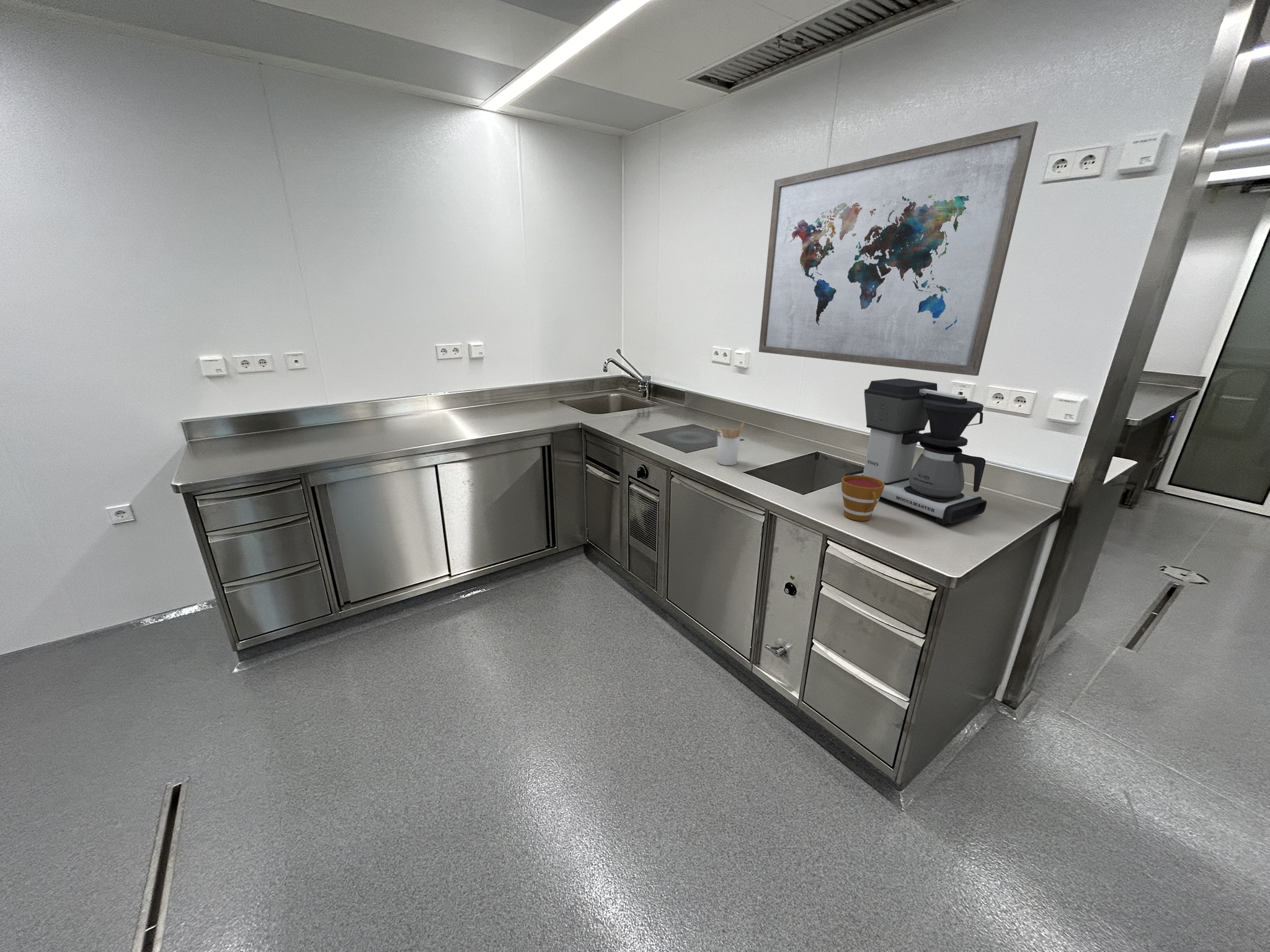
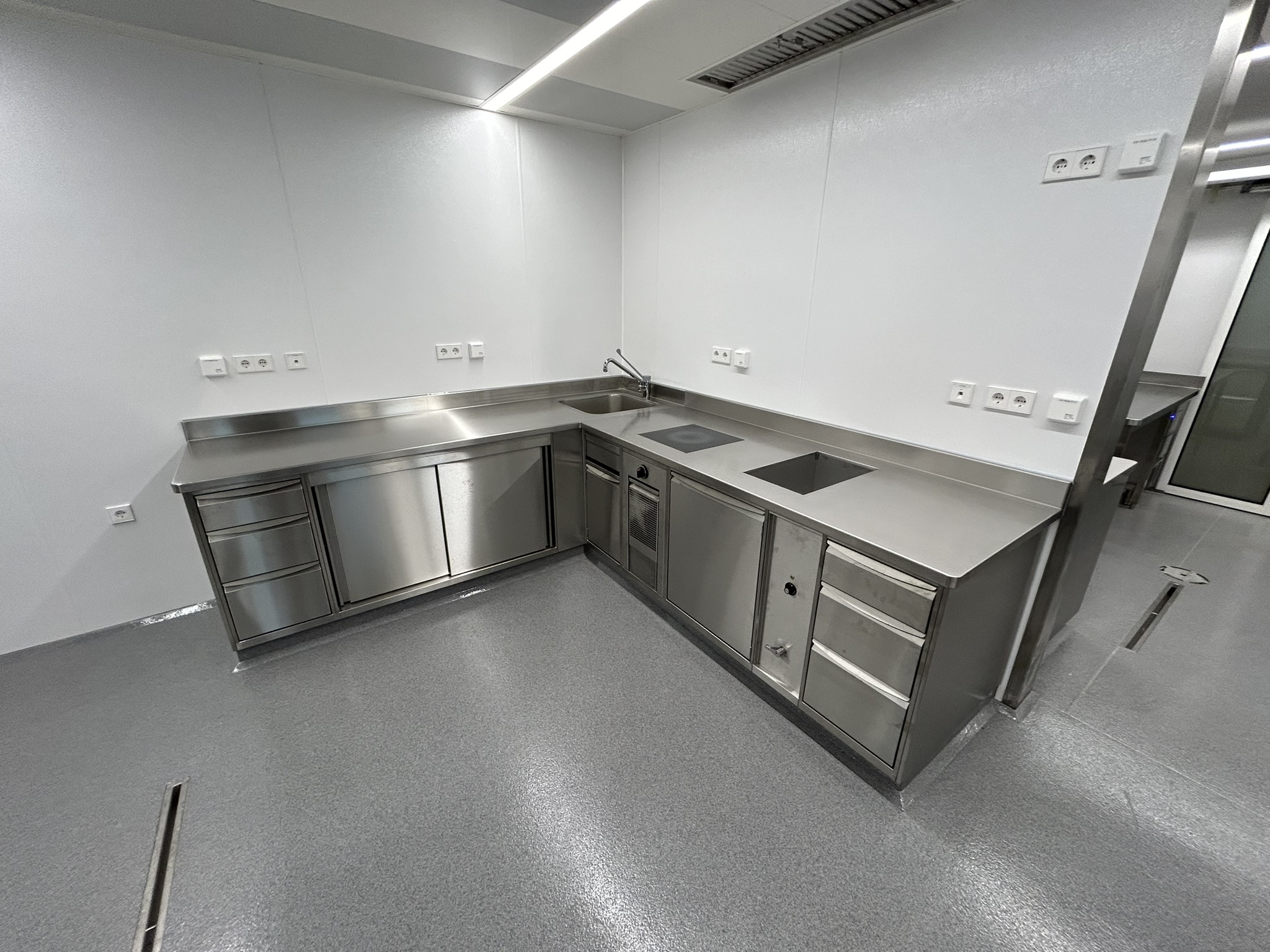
- wall art [758,120,1039,376]
- utensil holder [713,422,745,466]
- cup [841,475,885,522]
- coffee maker [844,378,987,526]
